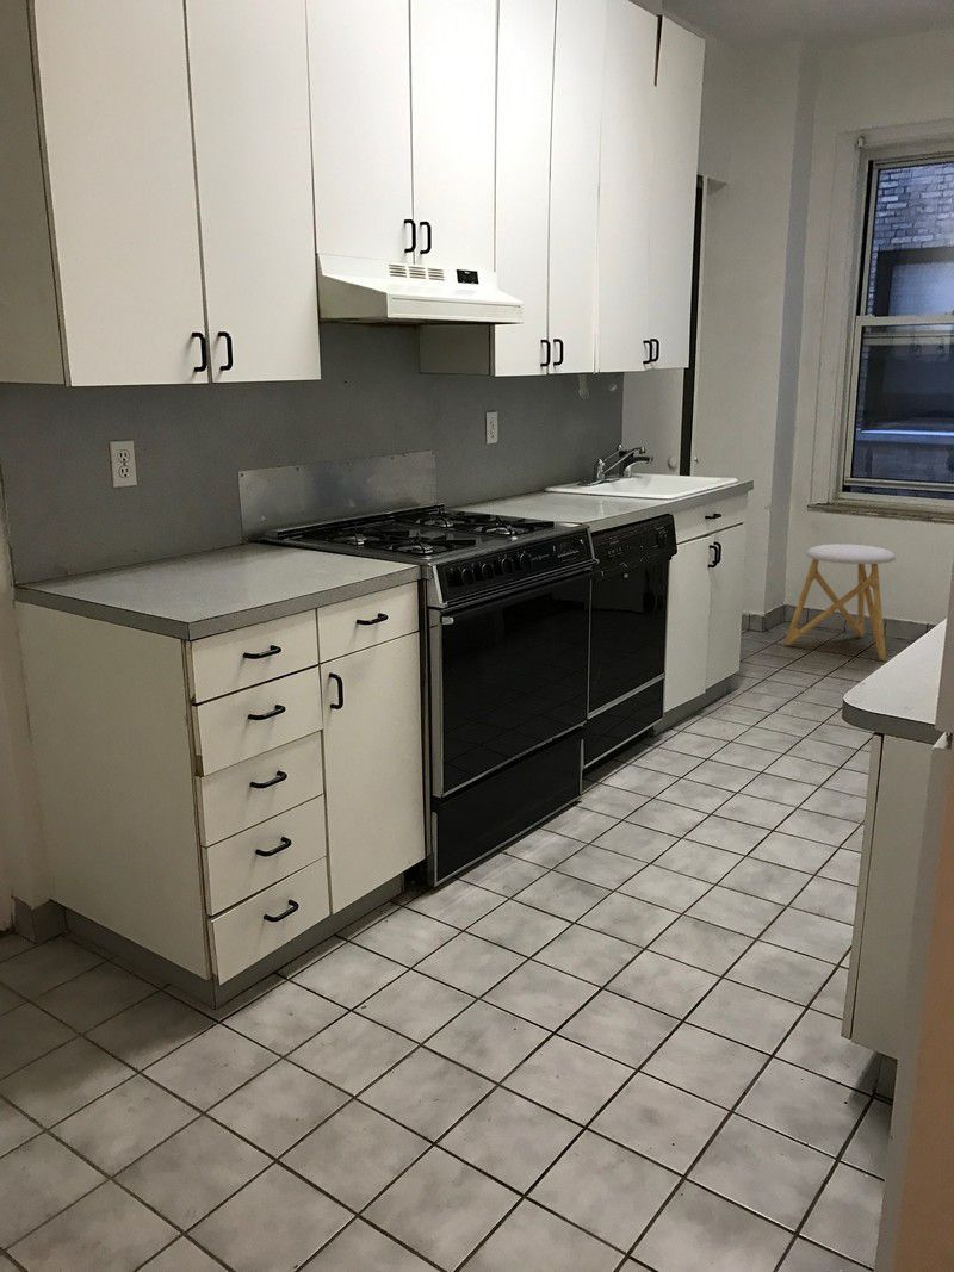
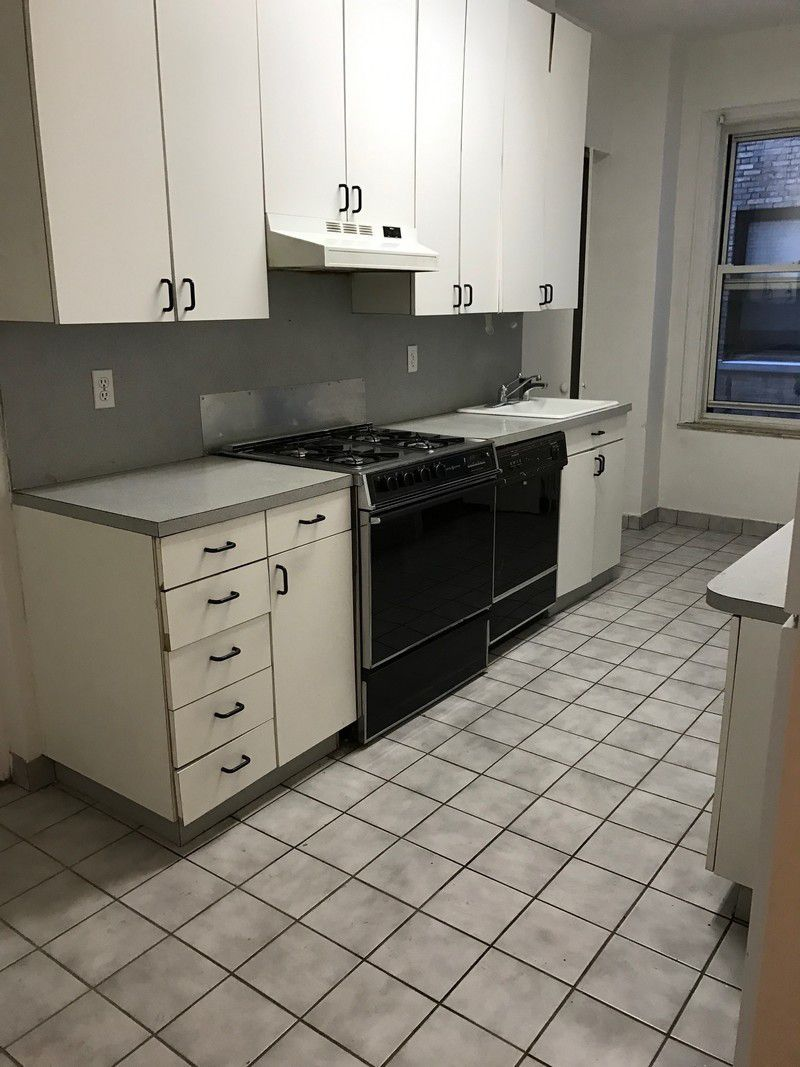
- stool [783,544,897,660]
